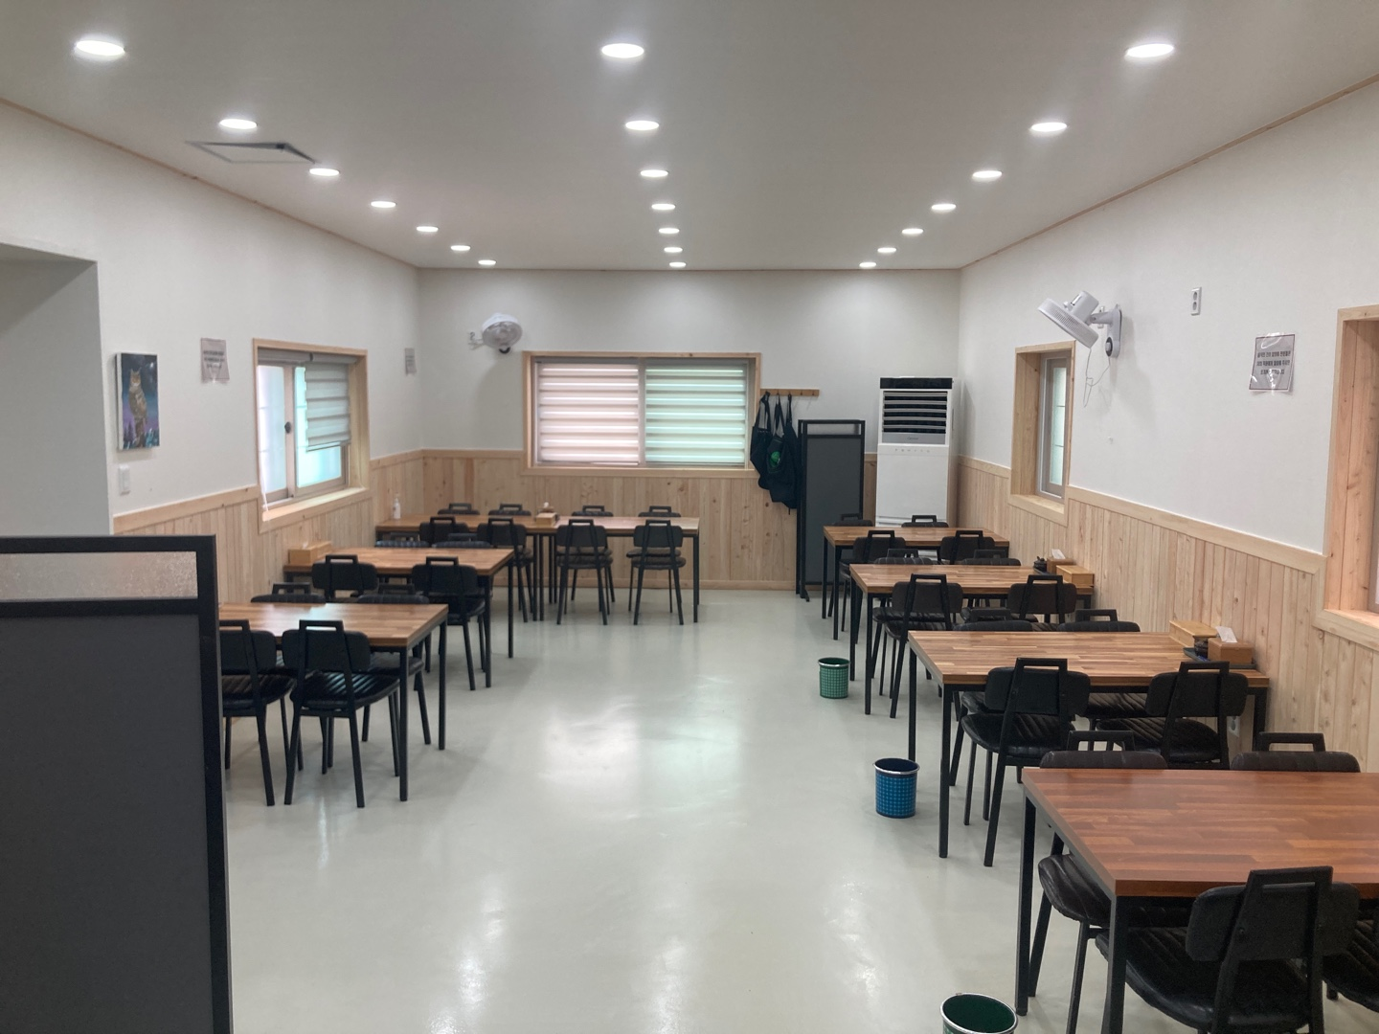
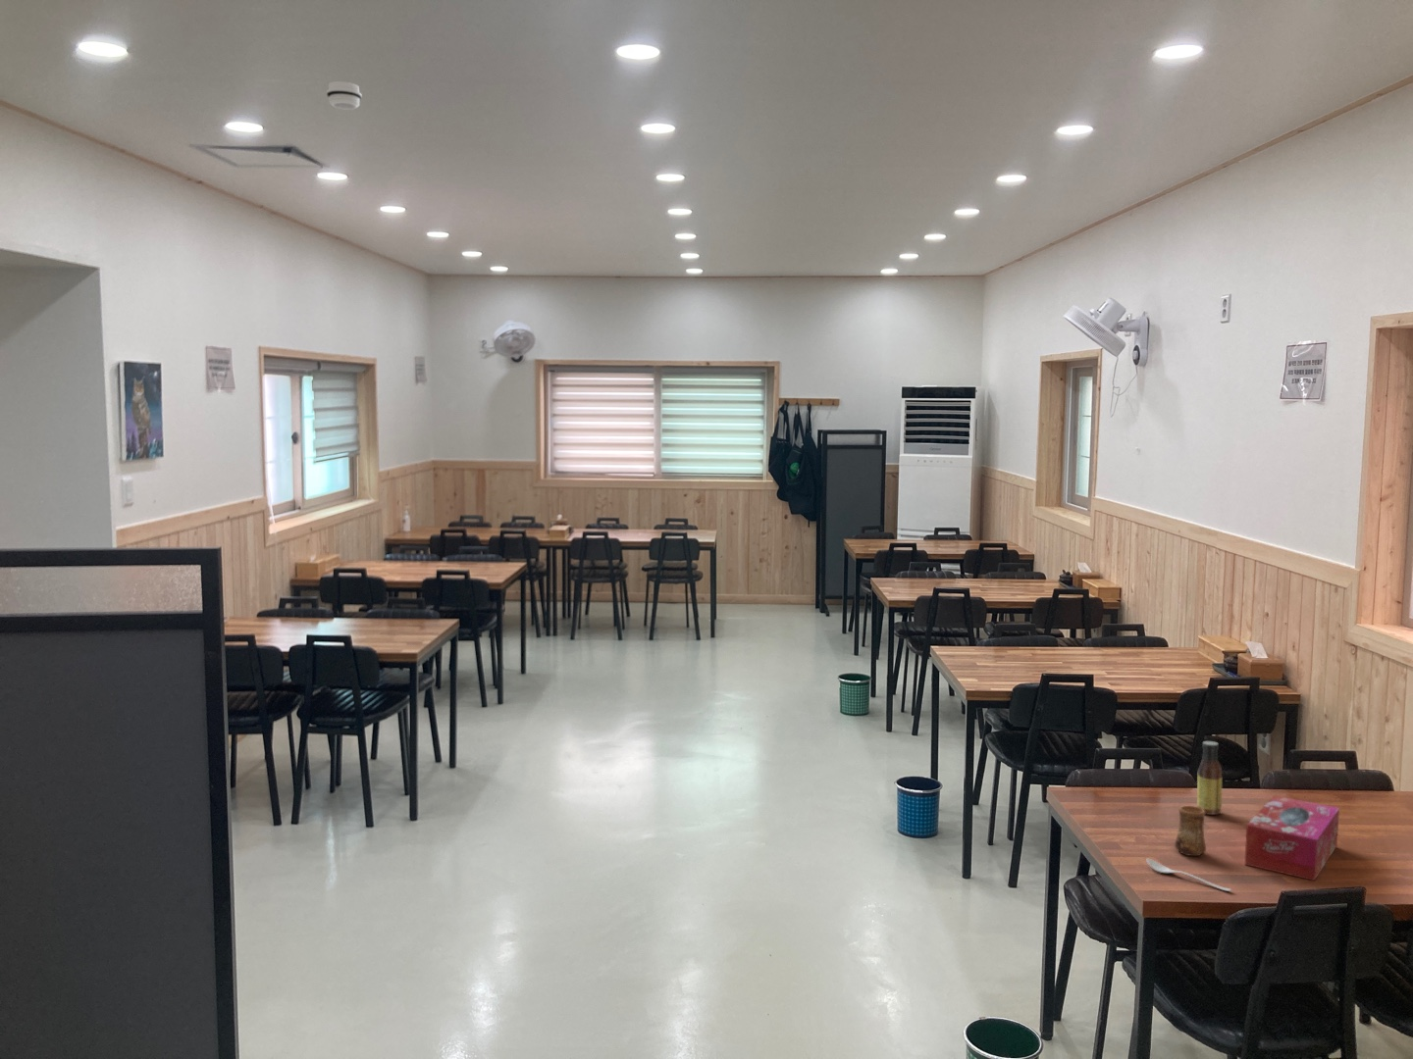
+ spoon [1146,858,1233,892]
+ tissue box [1243,794,1341,881]
+ sauce bottle [1196,741,1223,815]
+ smoke detector [326,80,363,111]
+ cup [1174,805,1207,857]
